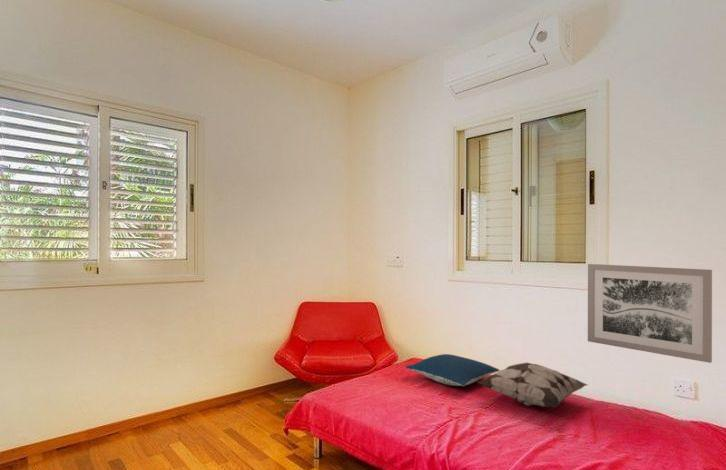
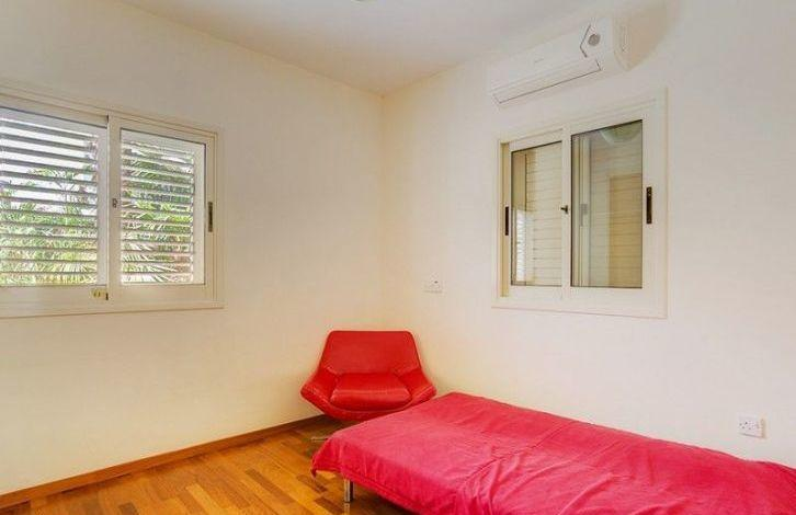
- wall art [587,263,713,364]
- decorative pillow [477,361,589,409]
- pillow [405,353,501,387]
